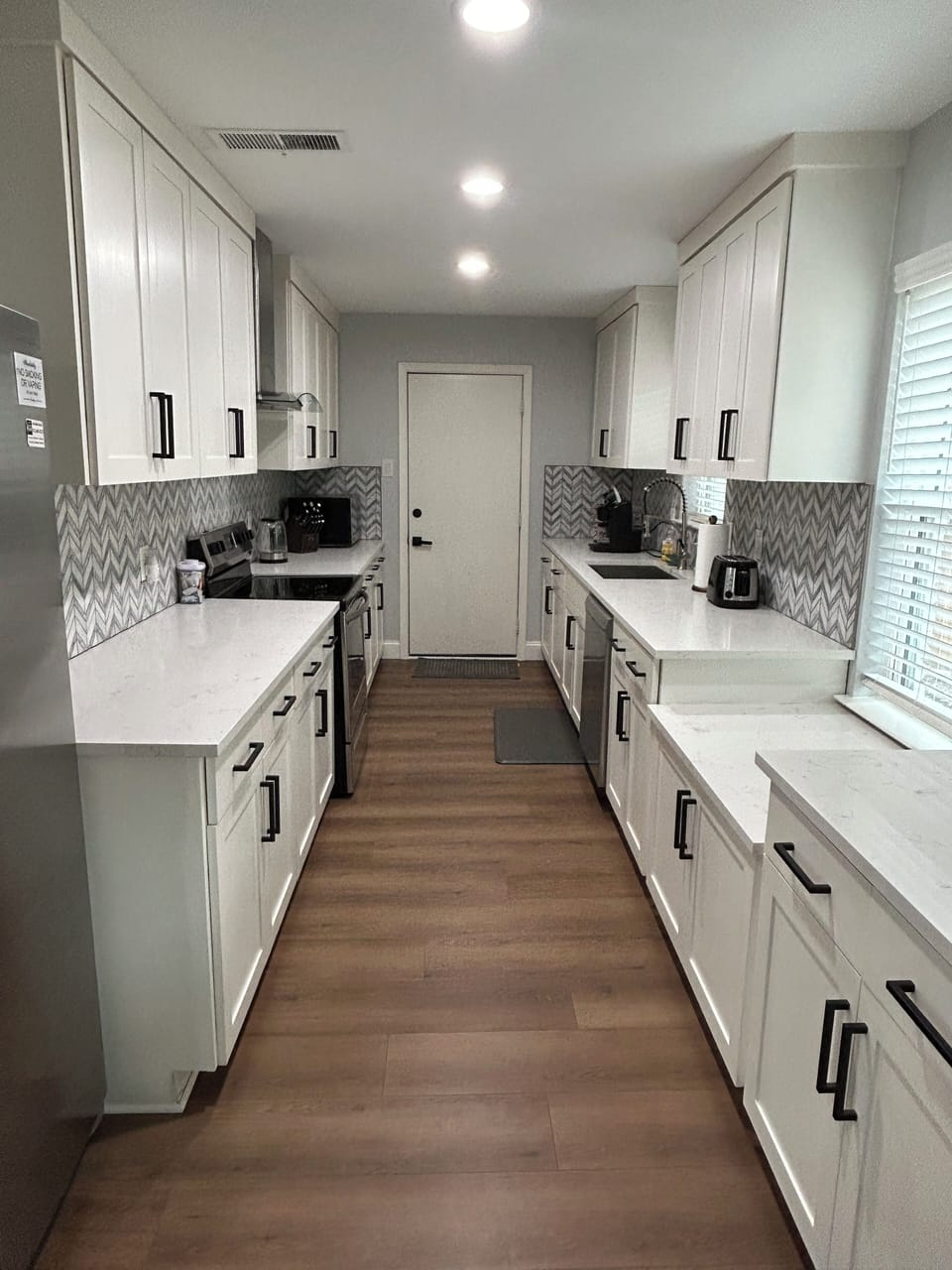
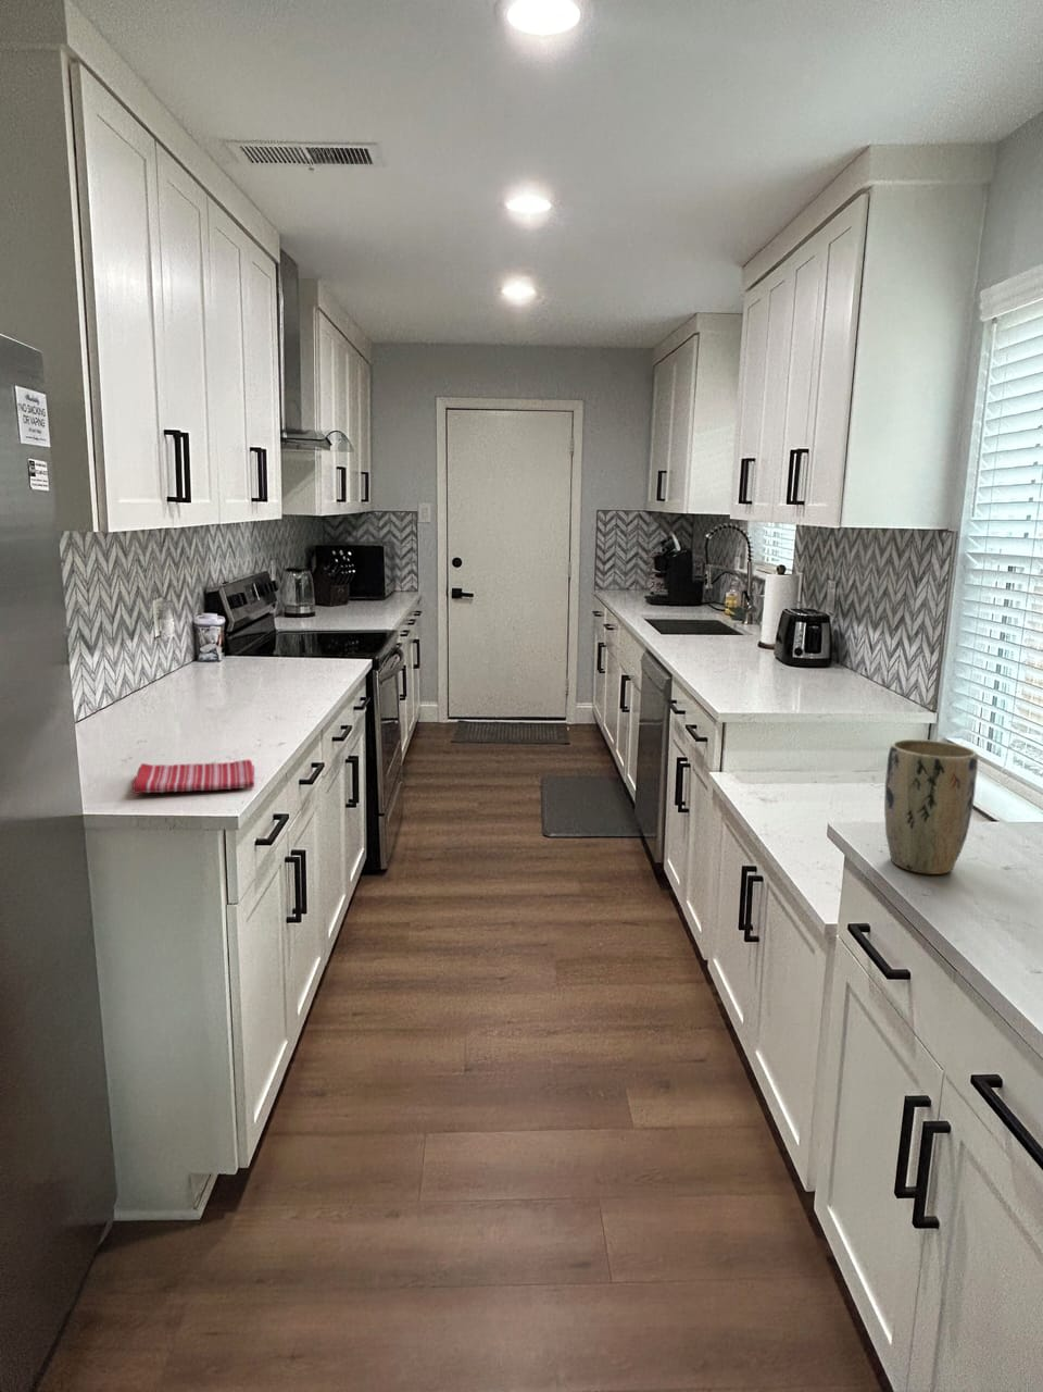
+ dish towel [131,760,255,795]
+ plant pot [883,739,978,876]
